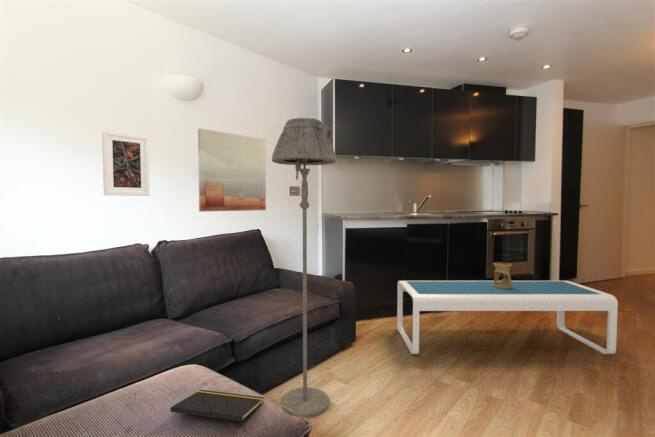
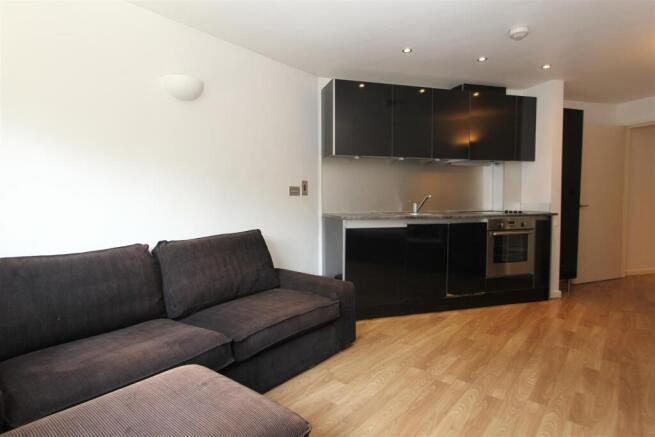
- coffee table [396,280,619,355]
- oil burner [492,261,513,289]
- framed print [101,129,151,197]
- notepad [169,389,265,433]
- wall art [197,127,267,213]
- floor lamp [271,117,337,418]
